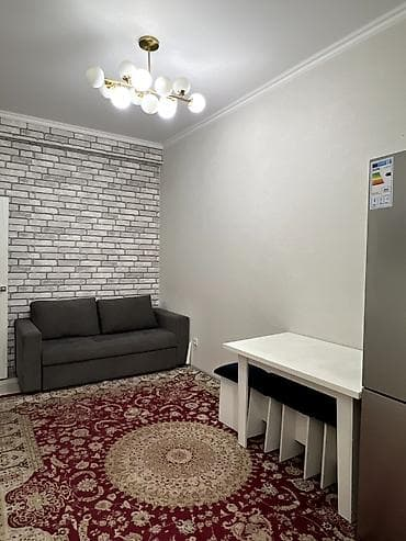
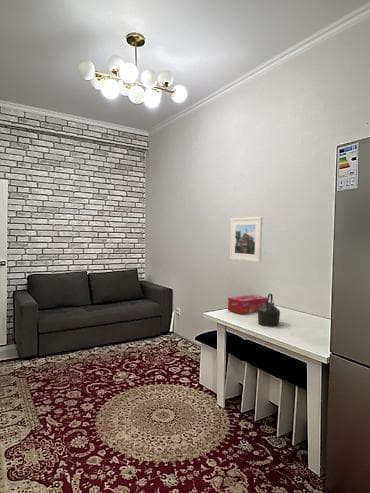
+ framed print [229,216,264,264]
+ kettle [257,293,281,327]
+ tissue box [227,294,267,315]
